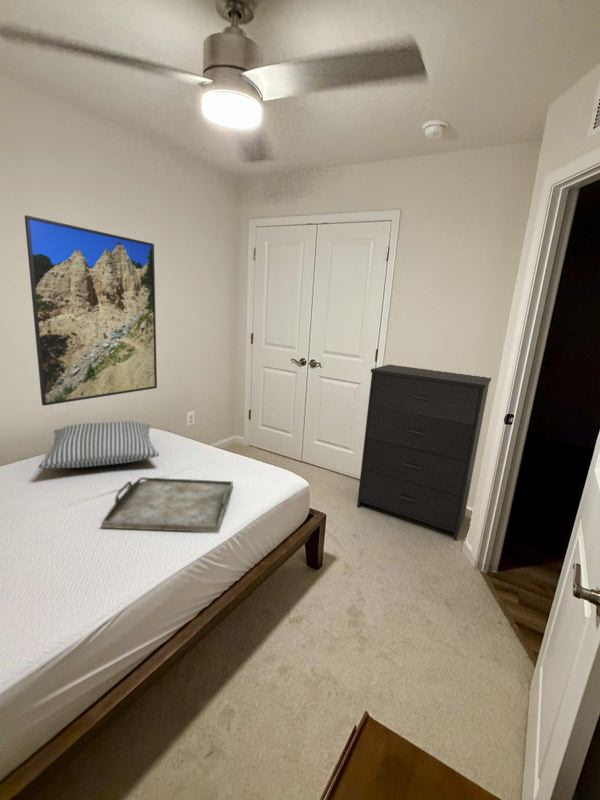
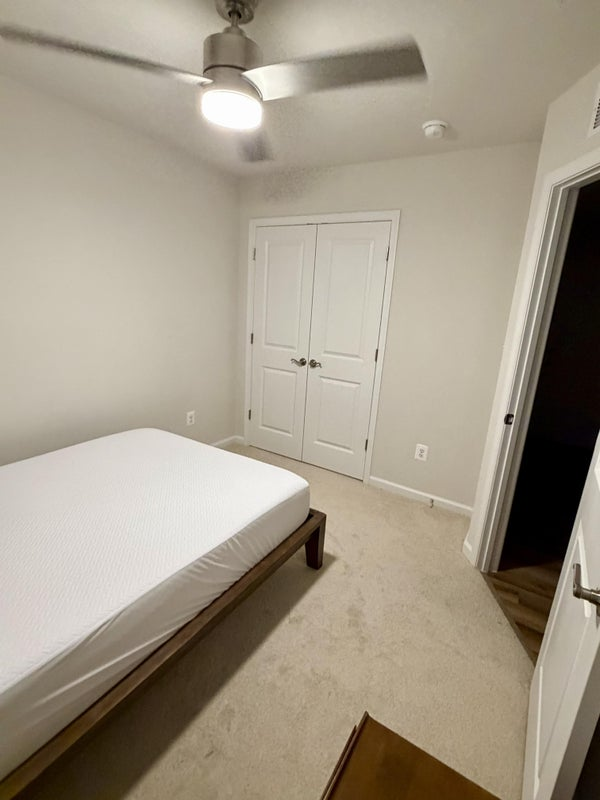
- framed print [24,214,158,407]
- dresser [356,364,492,541]
- pillow [38,420,160,469]
- serving tray [101,476,234,534]
